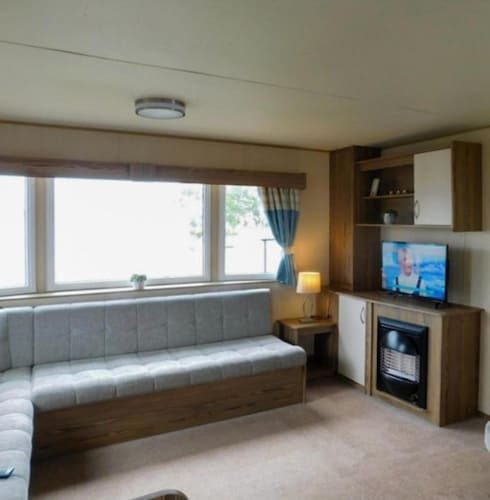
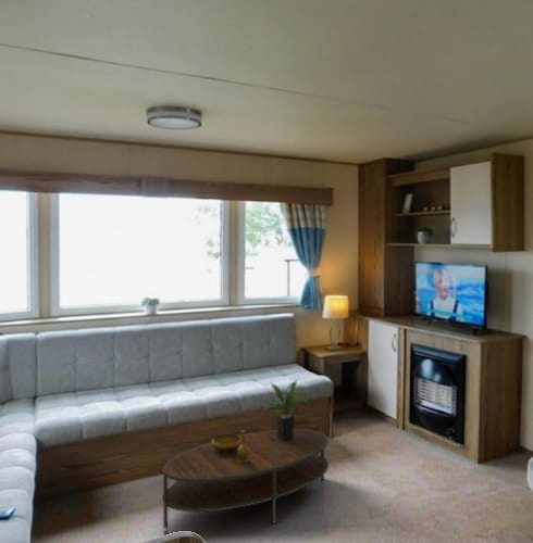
+ decorative bowl [210,429,249,463]
+ coffee table [162,428,330,531]
+ potted plant [260,380,311,441]
